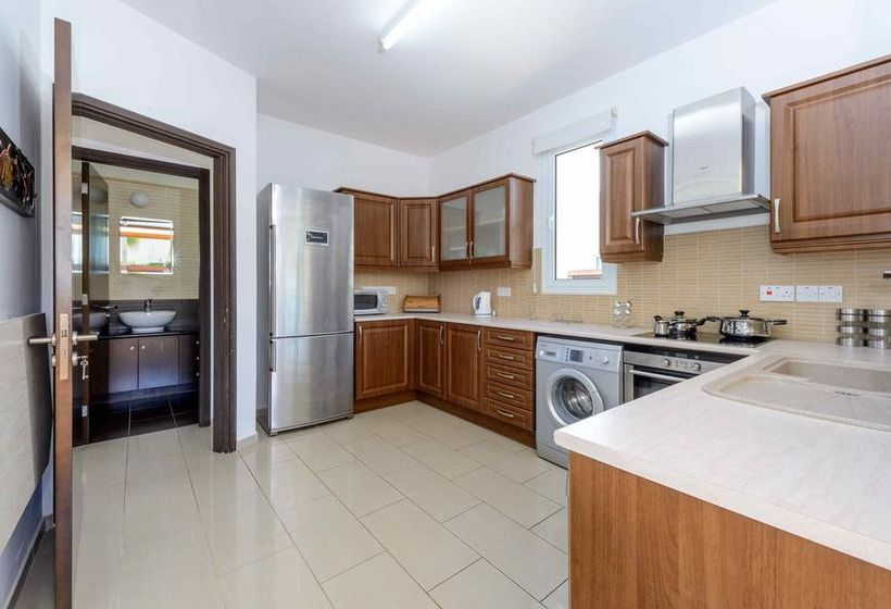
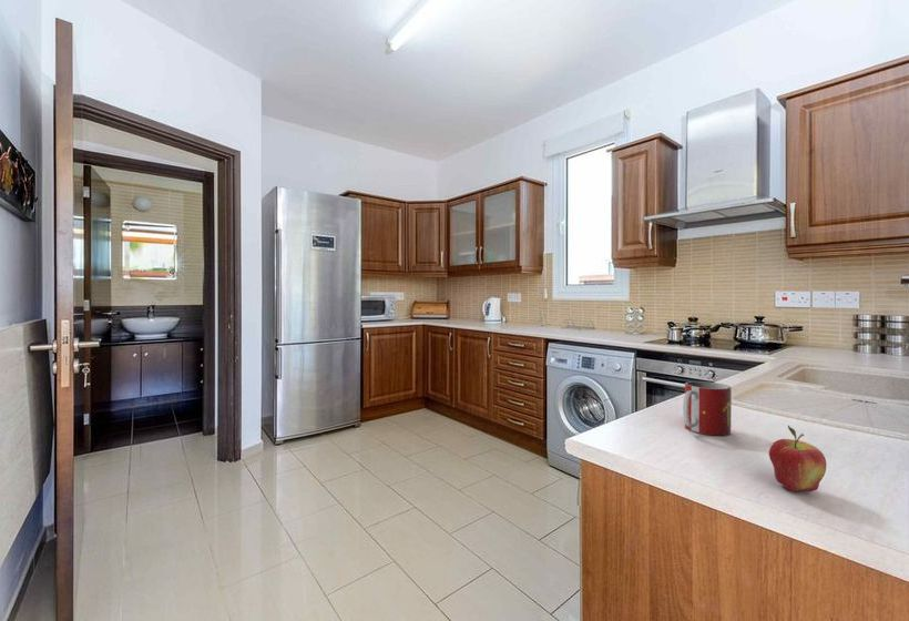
+ fruit [768,424,828,492]
+ mug [682,380,733,436]
